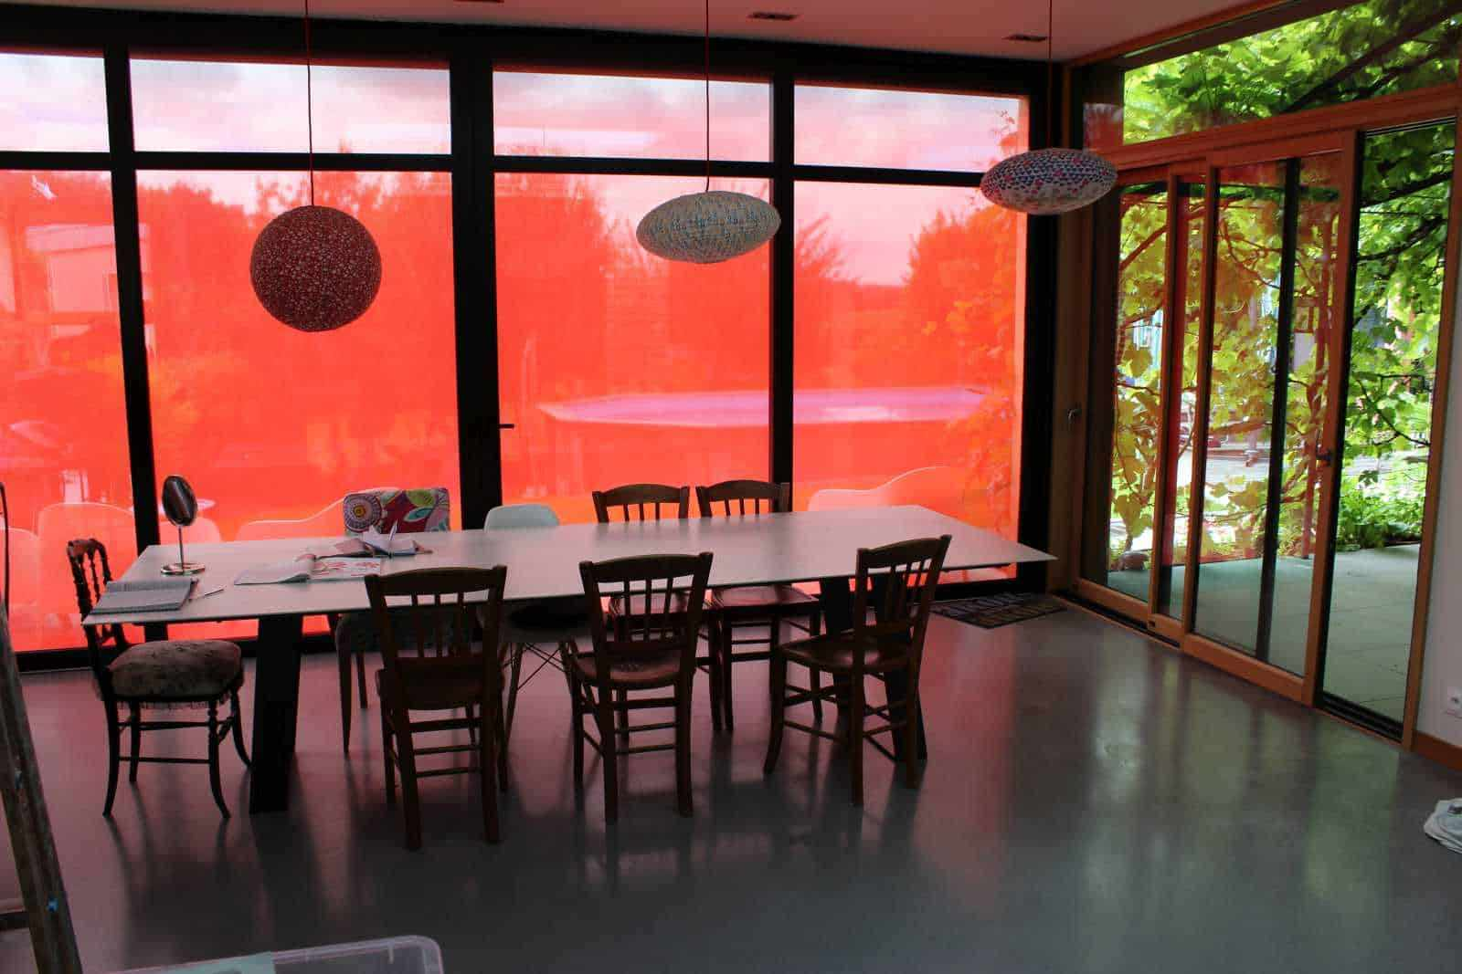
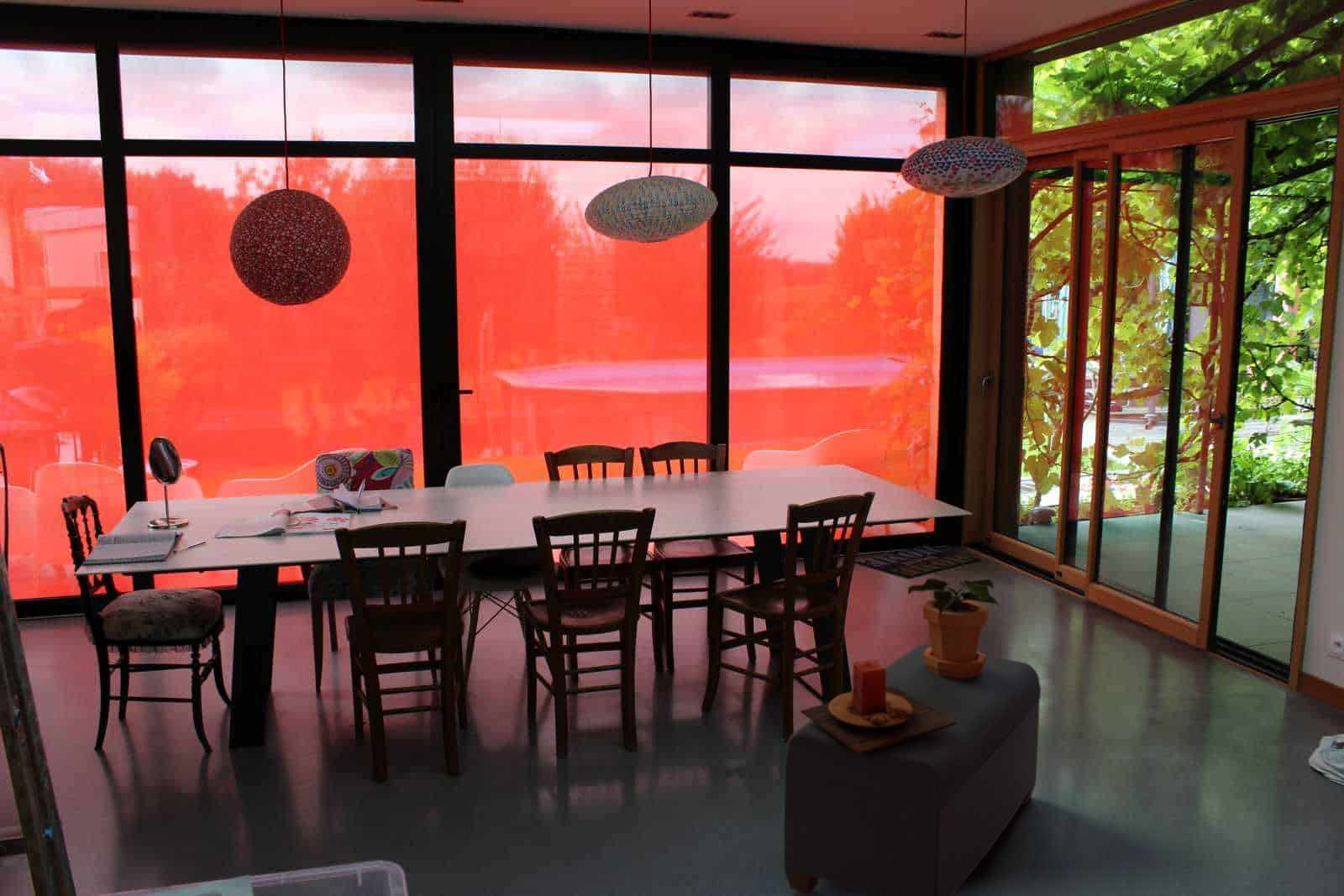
+ potted plant [907,578,1002,679]
+ candle [800,658,957,754]
+ bench [784,643,1042,896]
